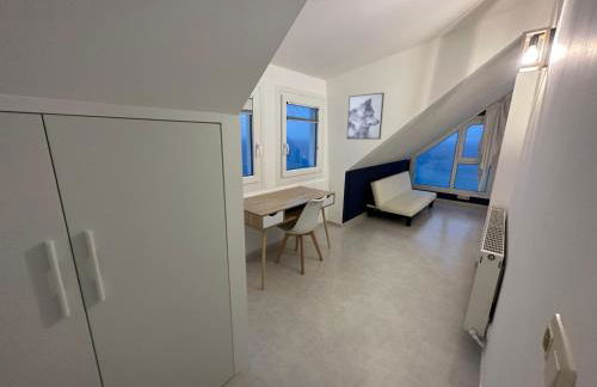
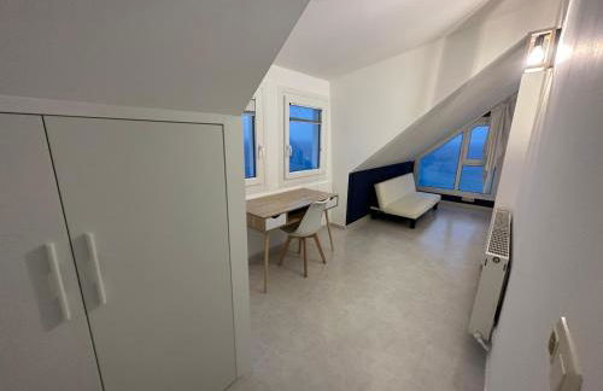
- wall art [346,92,386,141]
